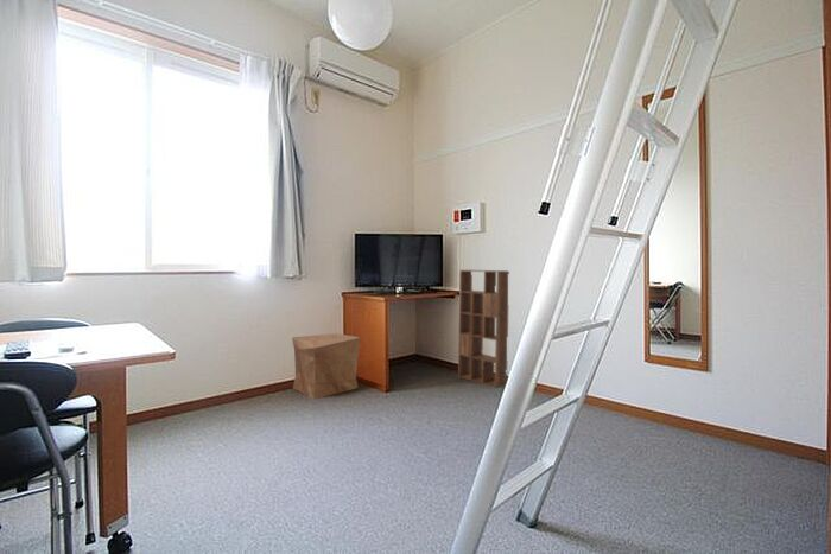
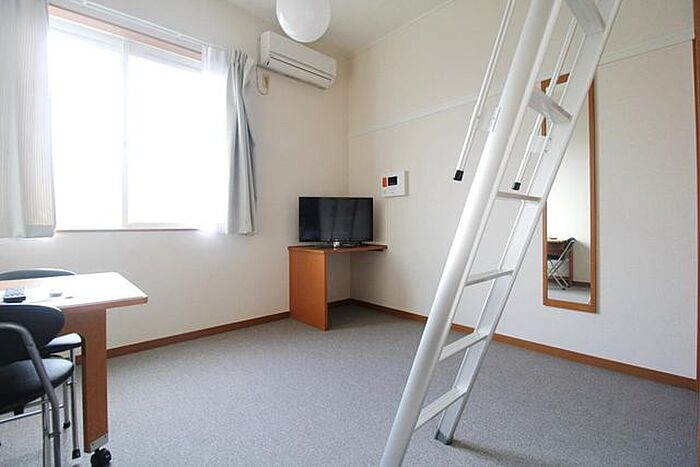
- spice rack [457,269,510,389]
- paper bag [291,332,361,400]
